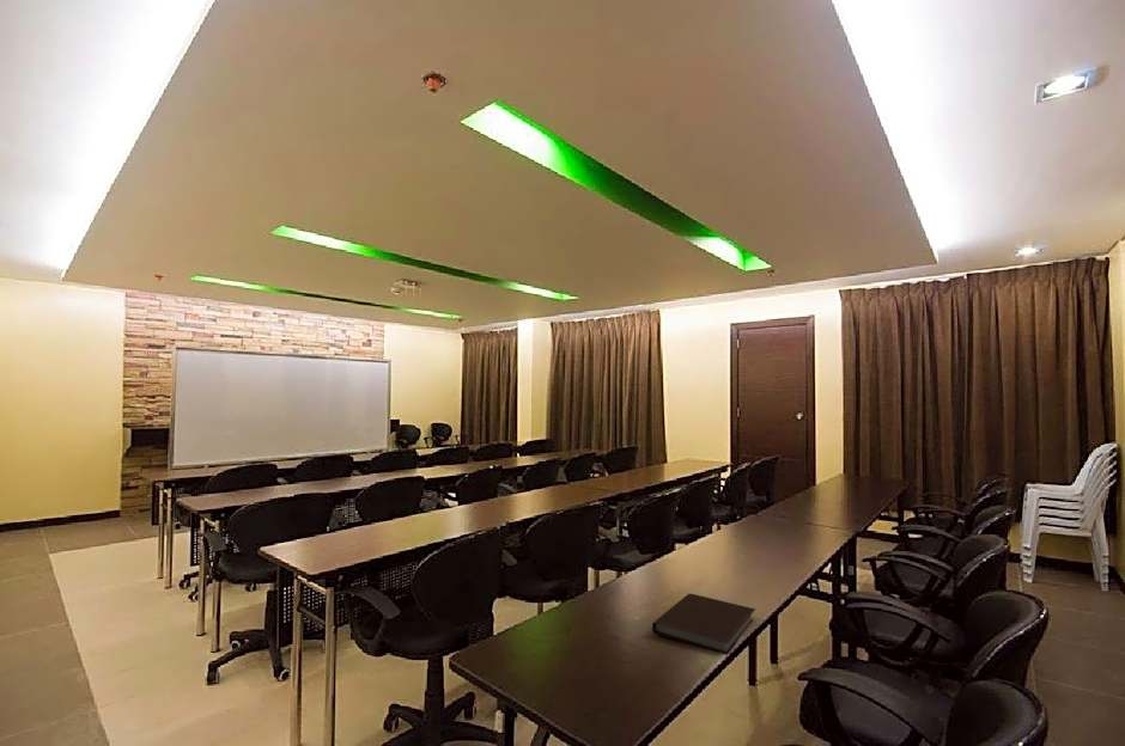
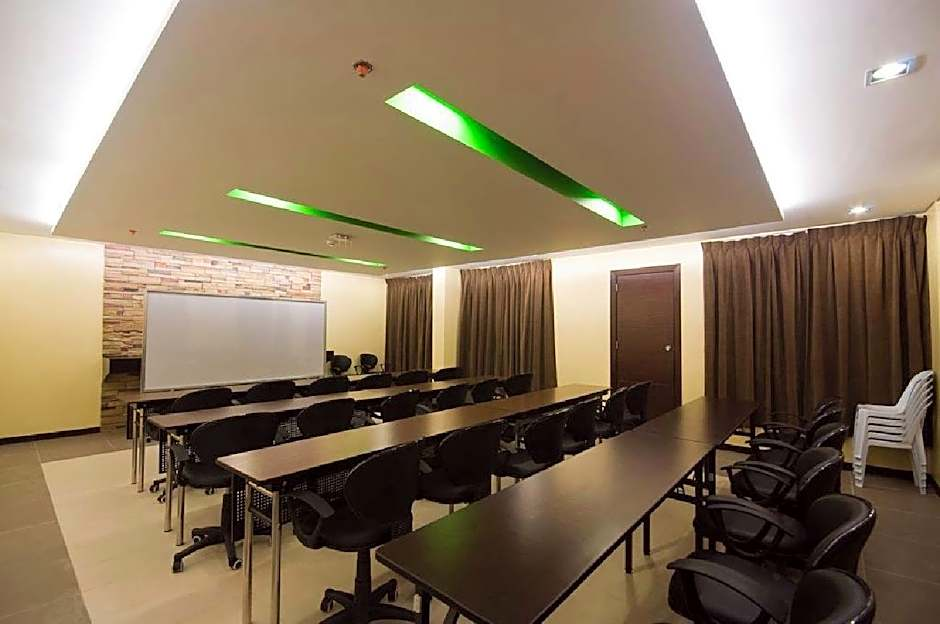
- notebook [651,593,756,656]
